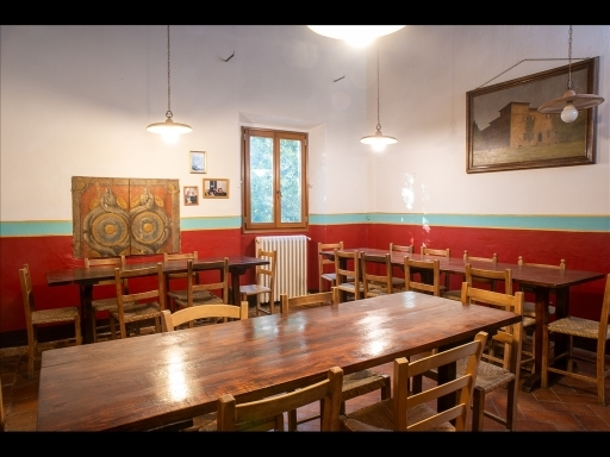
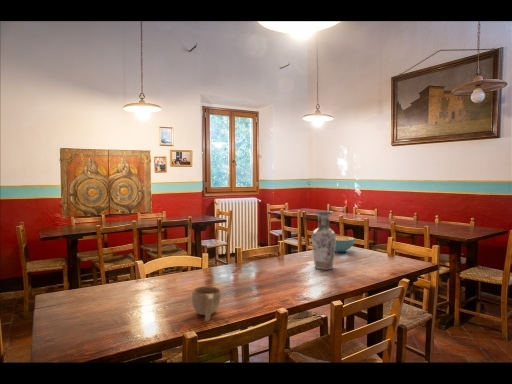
+ cereal bowl [335,235,356,253]
+ cup [191,285,222,322]
+ vase [311,210,337,270]
